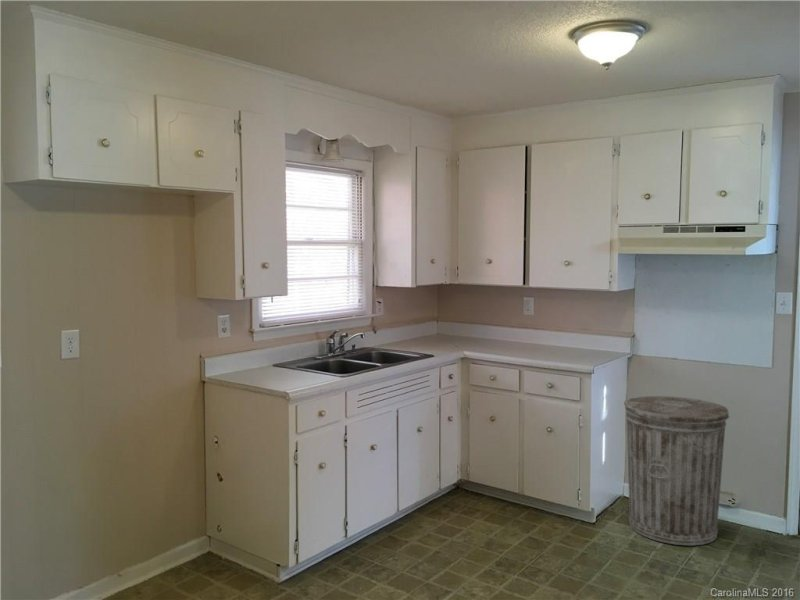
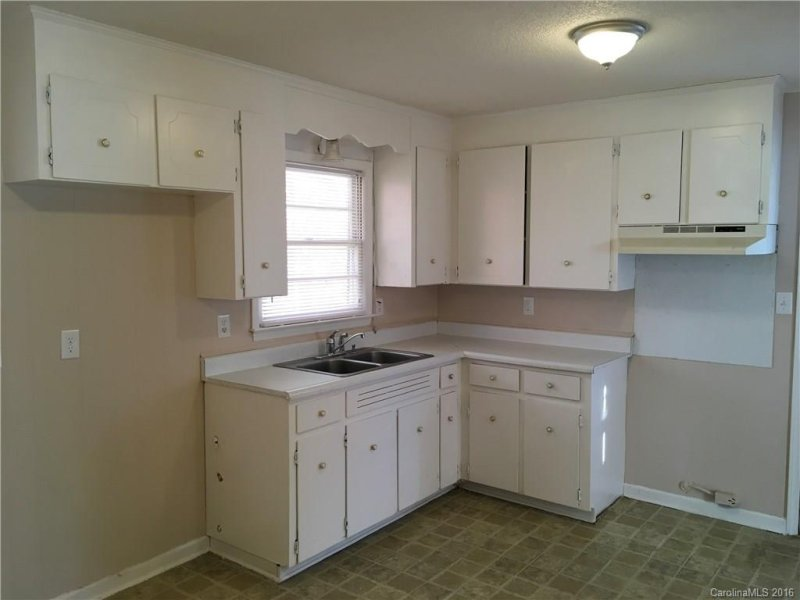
- trash can [623,395,730,546]
